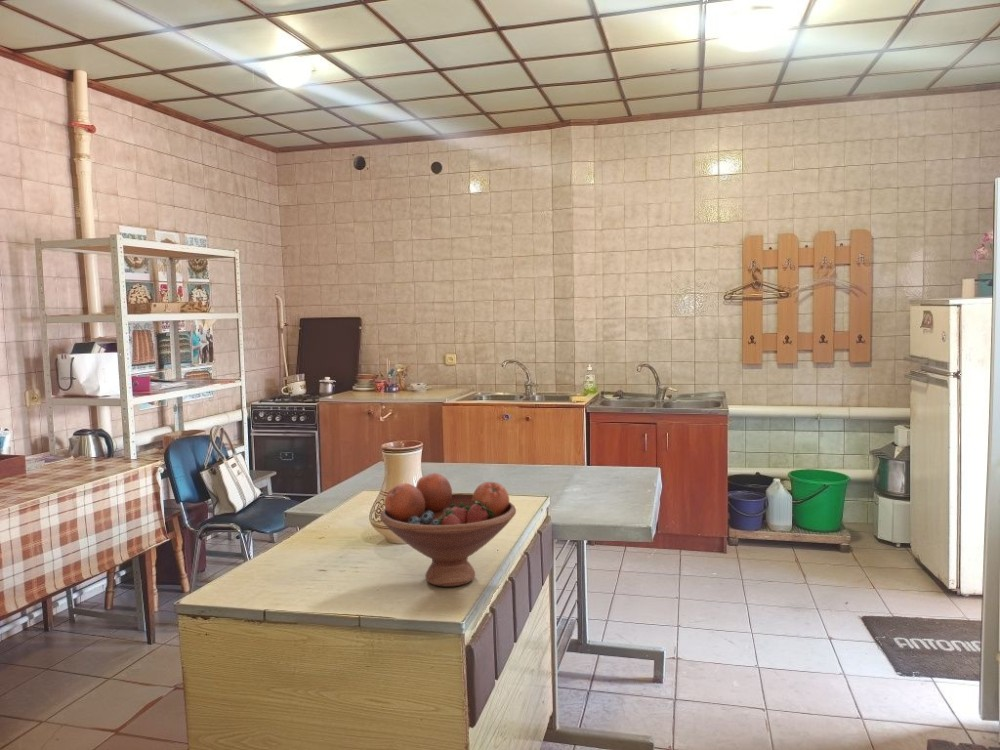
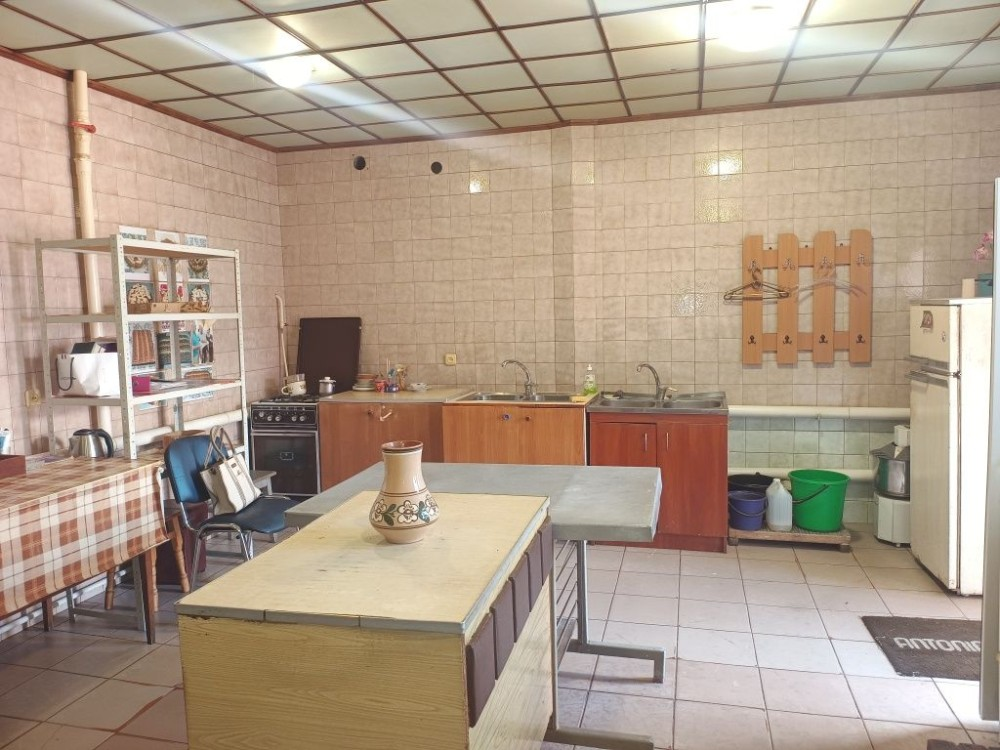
- fruit bowl [379,472,517,588]
